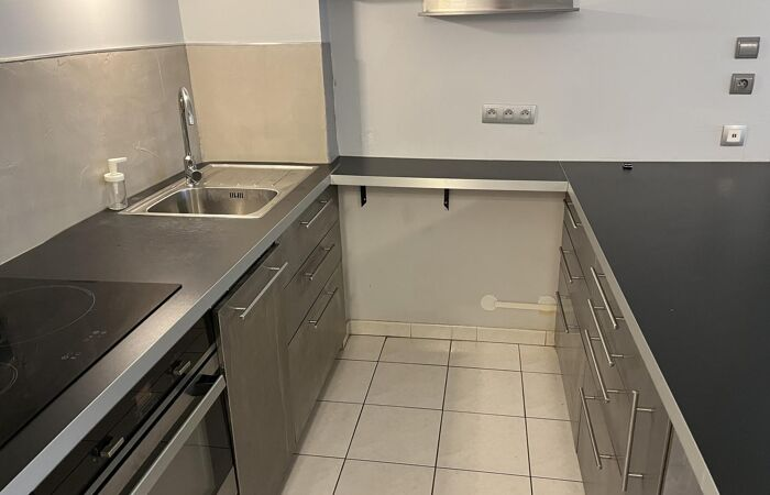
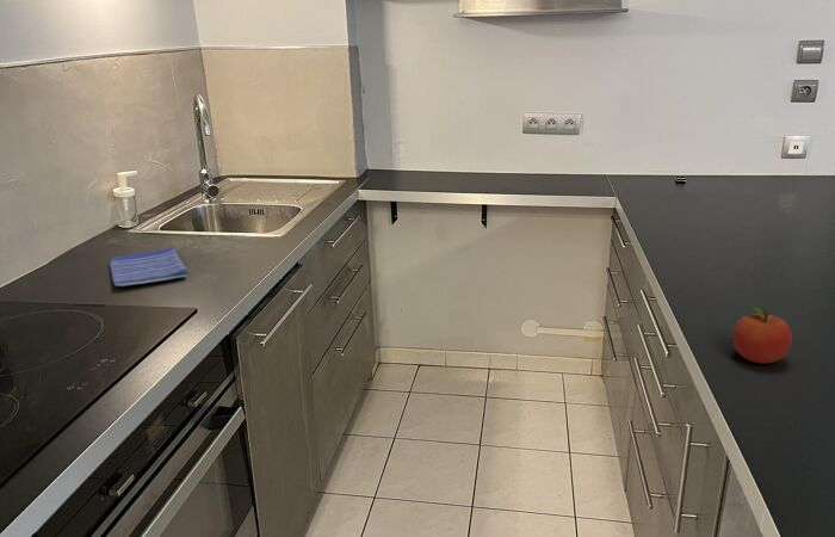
+ fruit [731,303,793,365]
+ dish towel [109,246,188,288]
